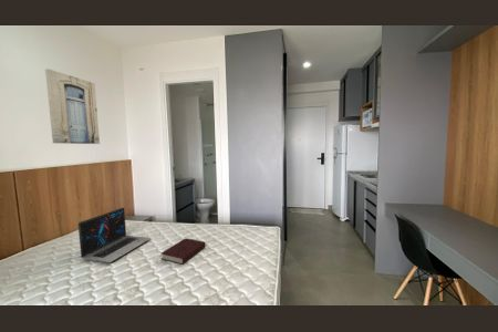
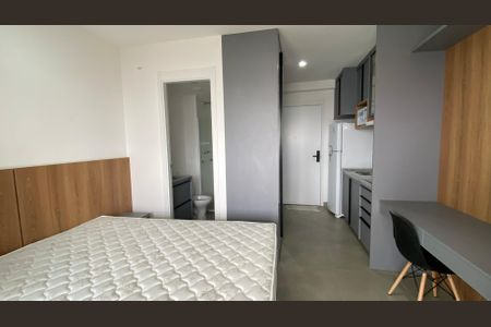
- book [160,237,206,266]
- wall art [44,68,101,145]
- laptop [77,207,151,263]
